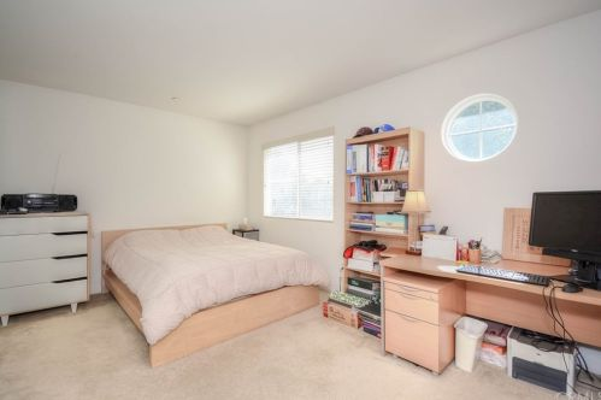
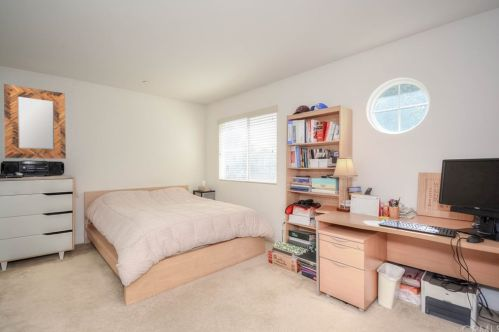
+ home mirror [3,83,67,160]
